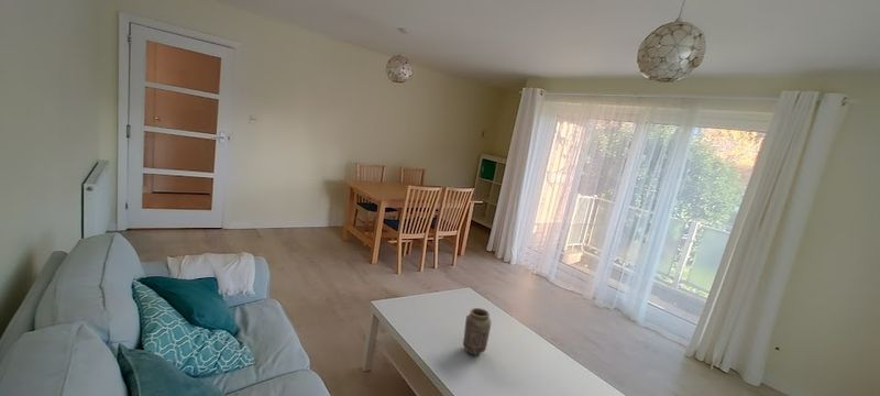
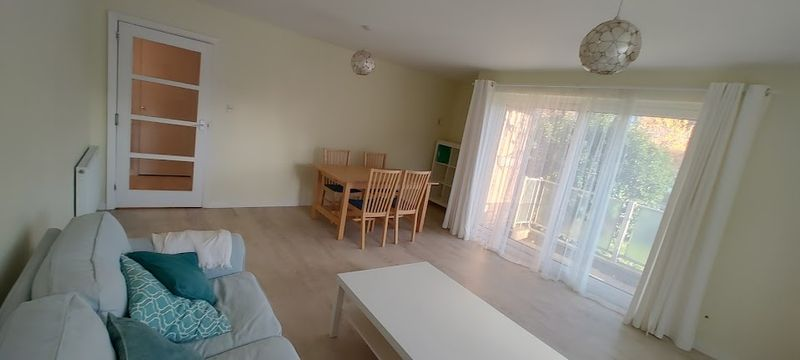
- vase [462,307,493,355]
